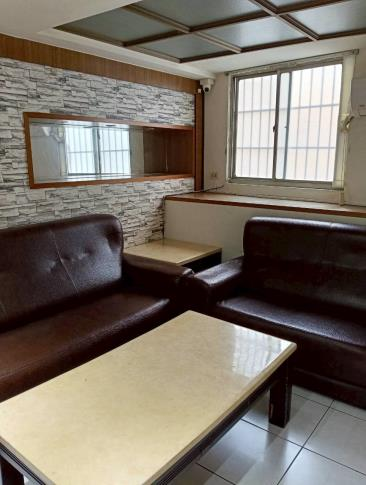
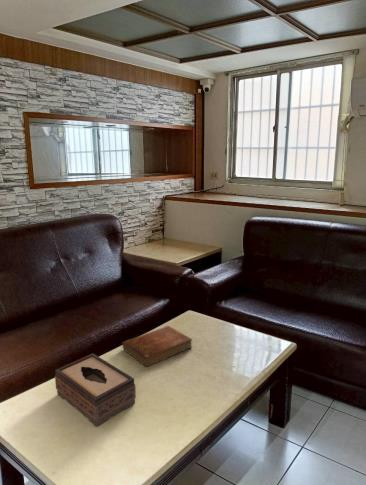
+ bible [121,325,193,368]
+ tissue box [54,353,137,427]
